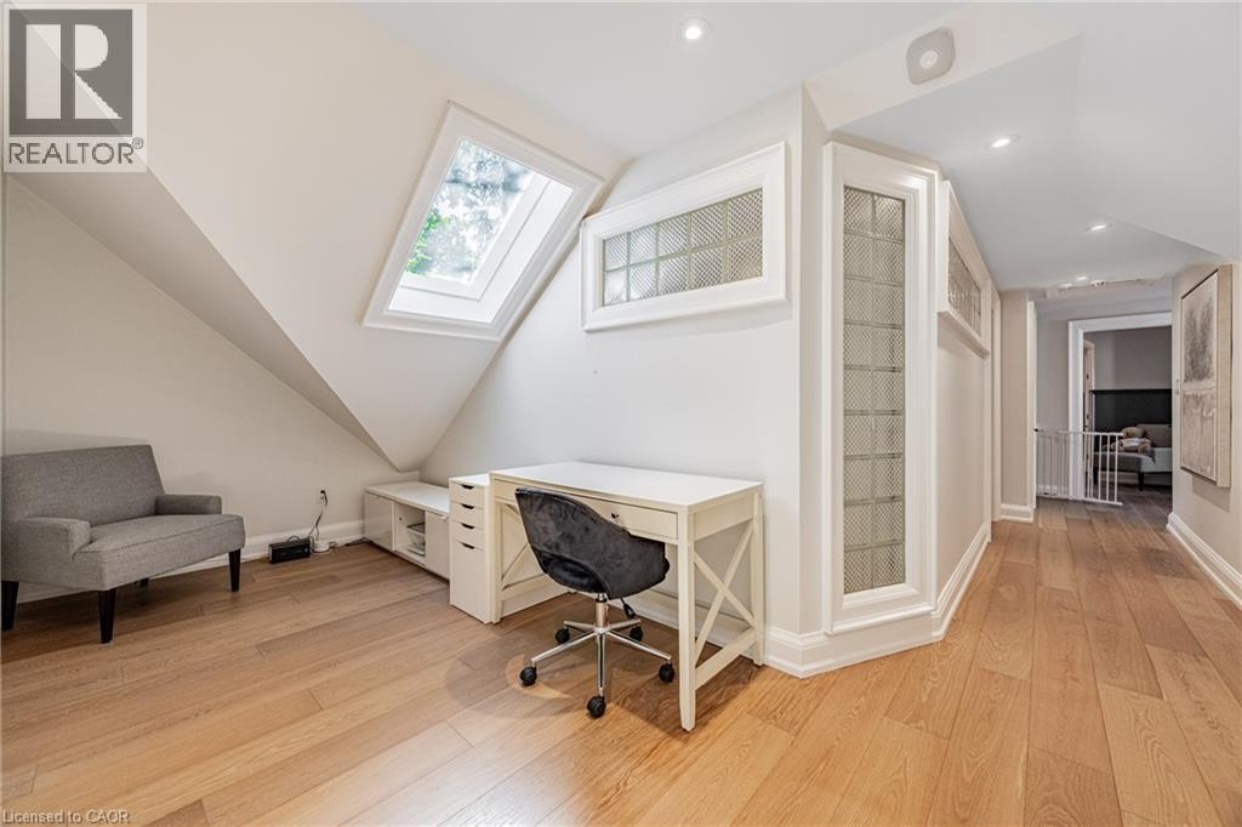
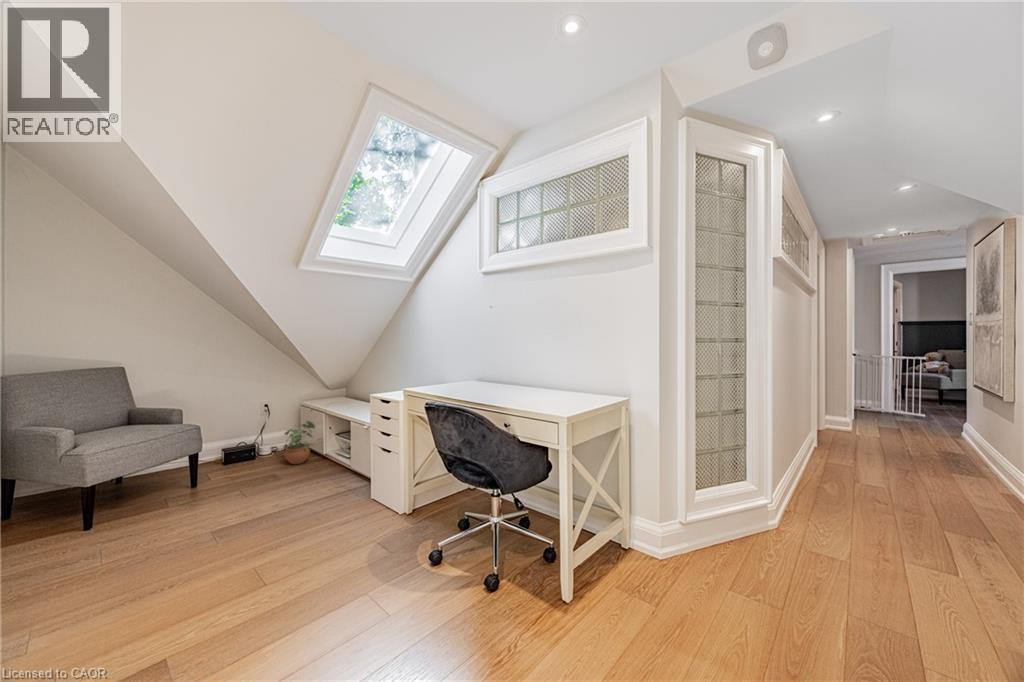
+ potted plant [283,420,316,465]
